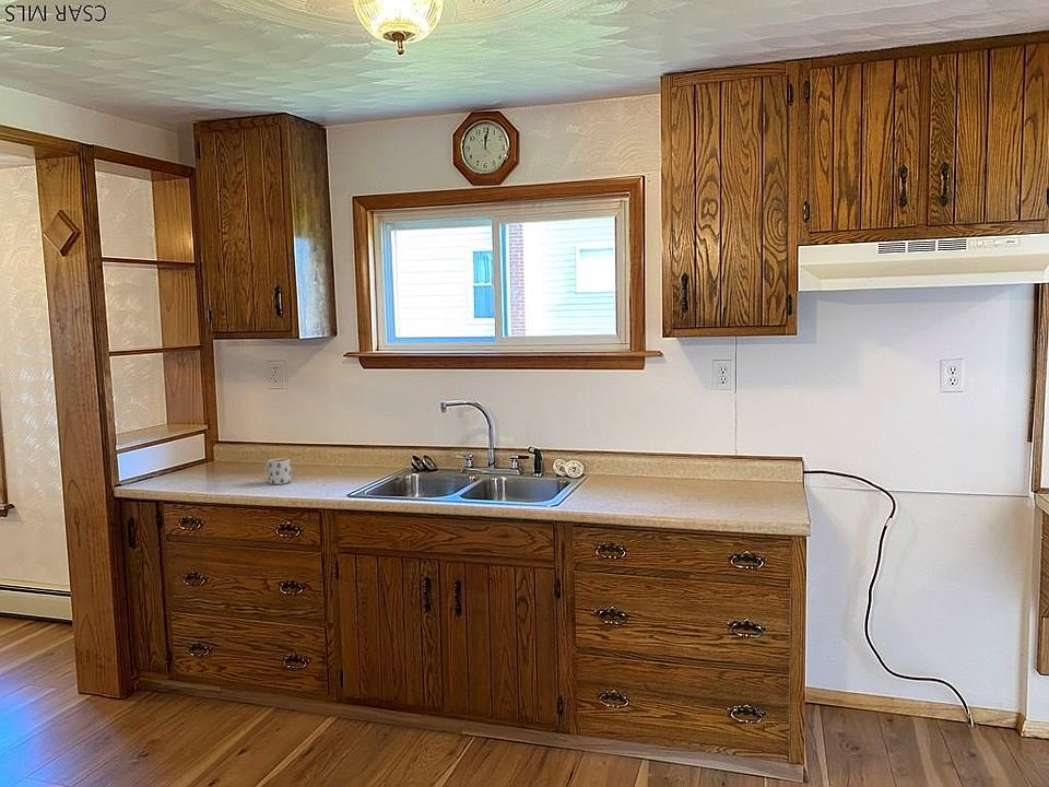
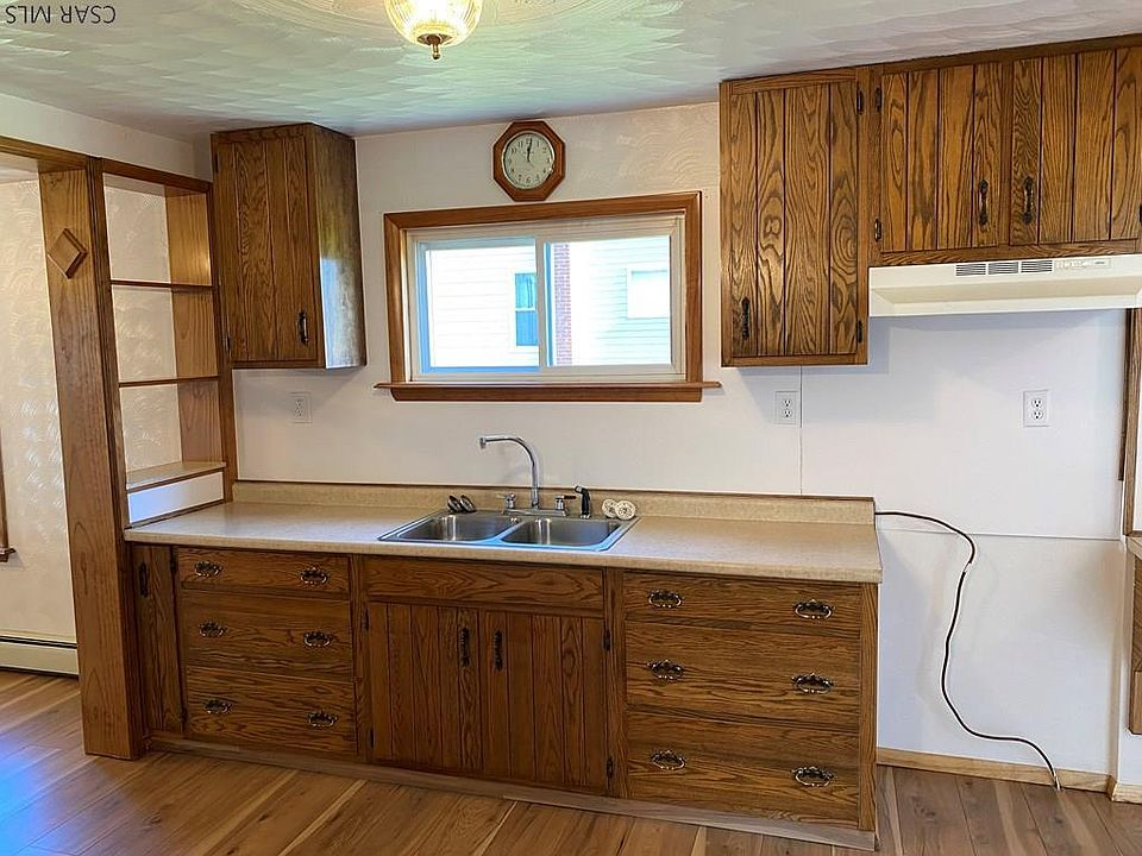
- mug [263,457,292,485]
